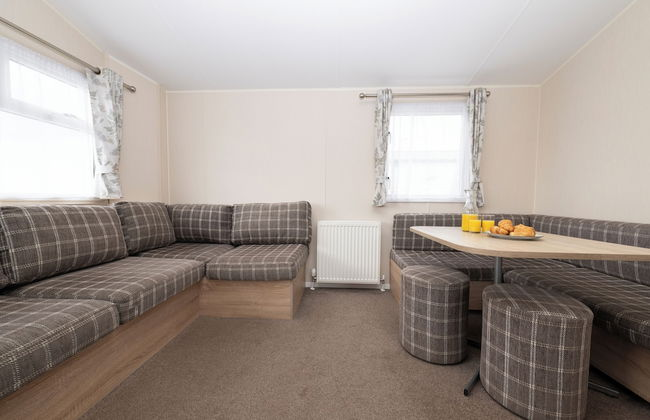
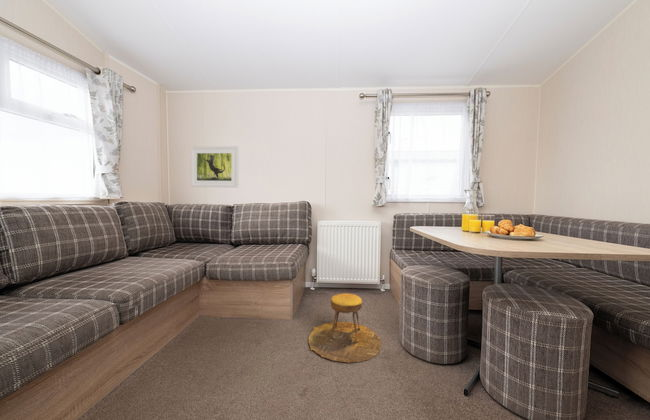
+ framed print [190,146,239,188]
+ stool [307,292,383,364]
